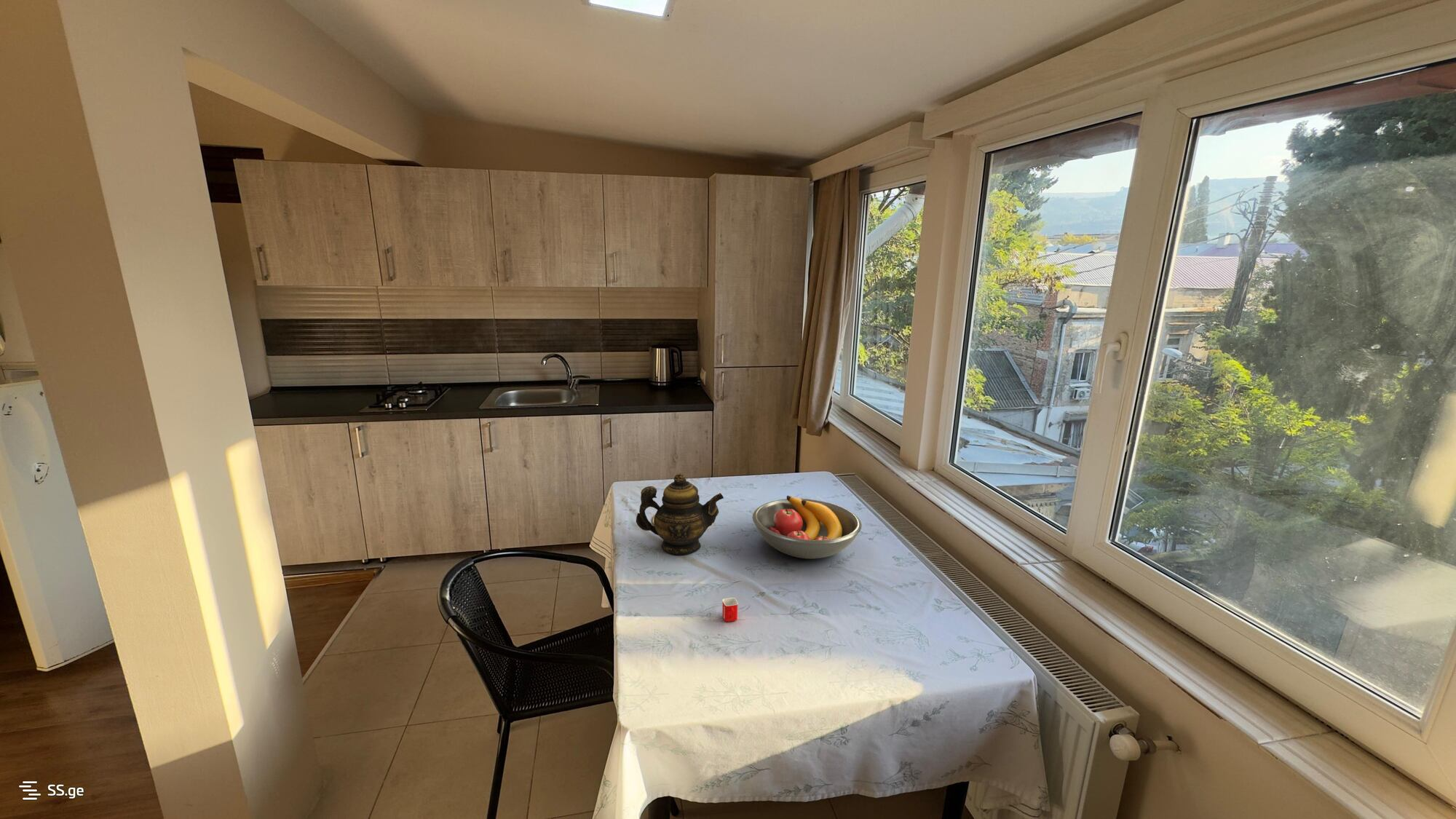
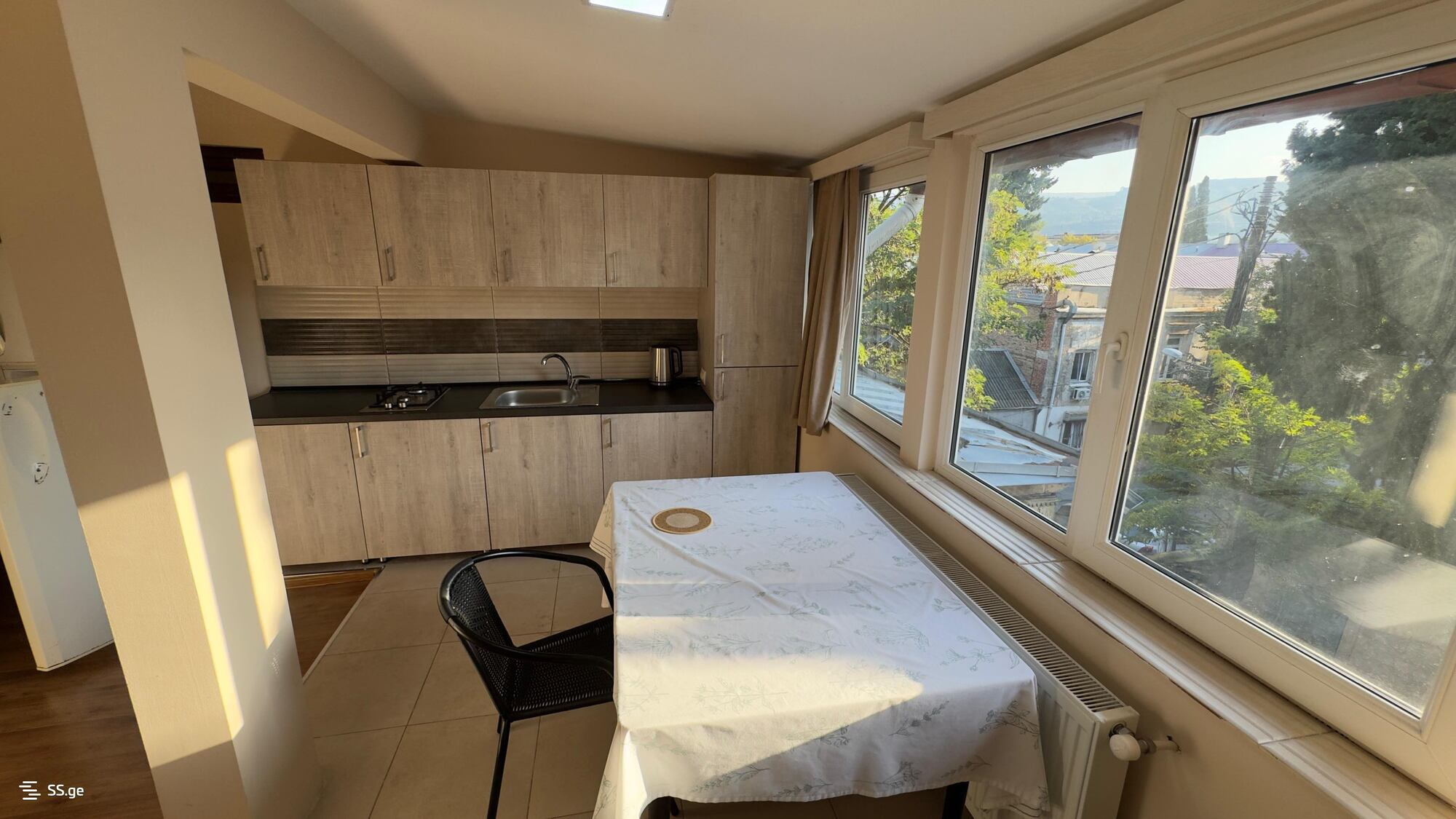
- fruit bowl [751,495,863,560]
- teapot [636,472,724,555]
- mug [721,597,739,622]
